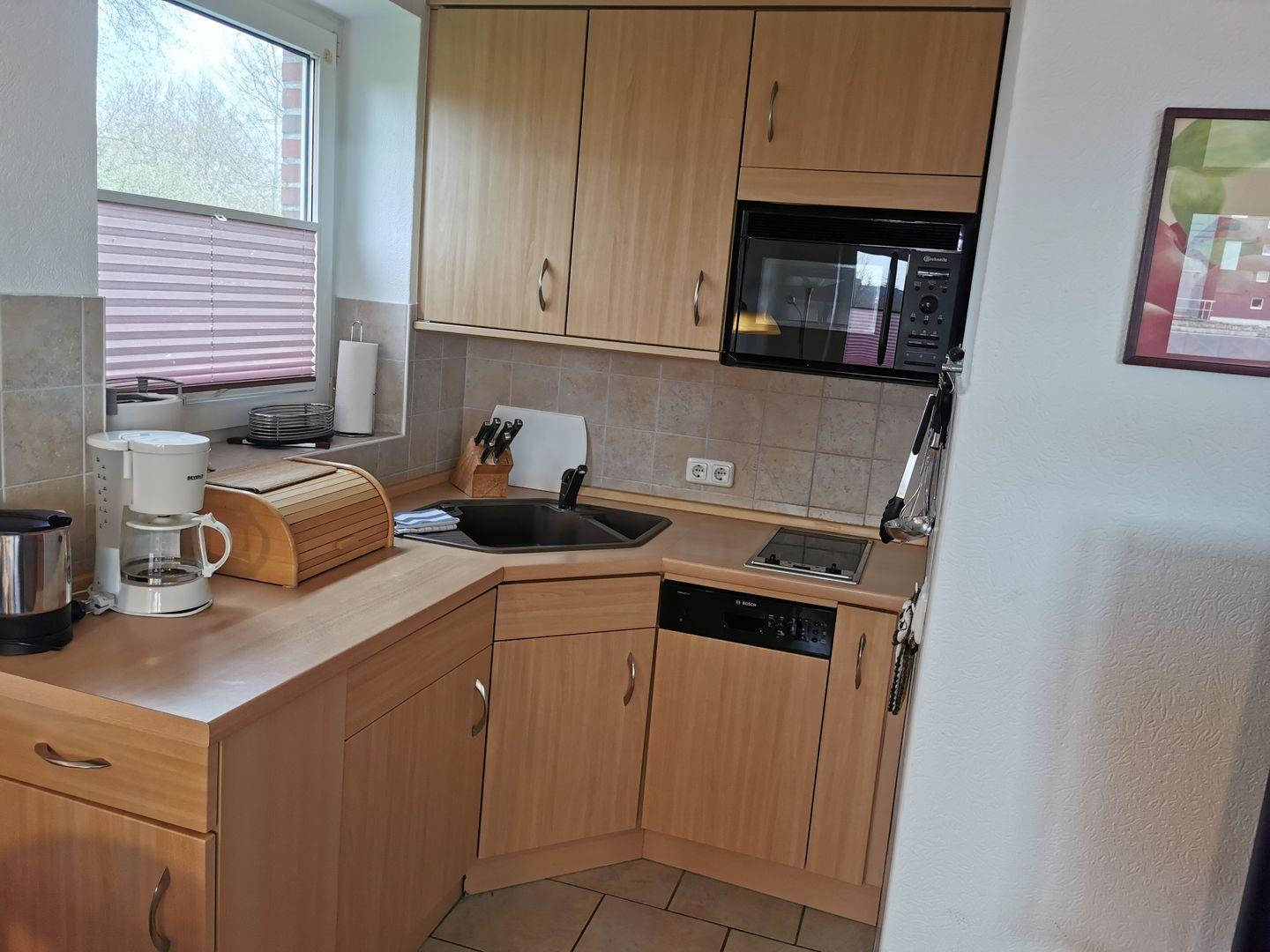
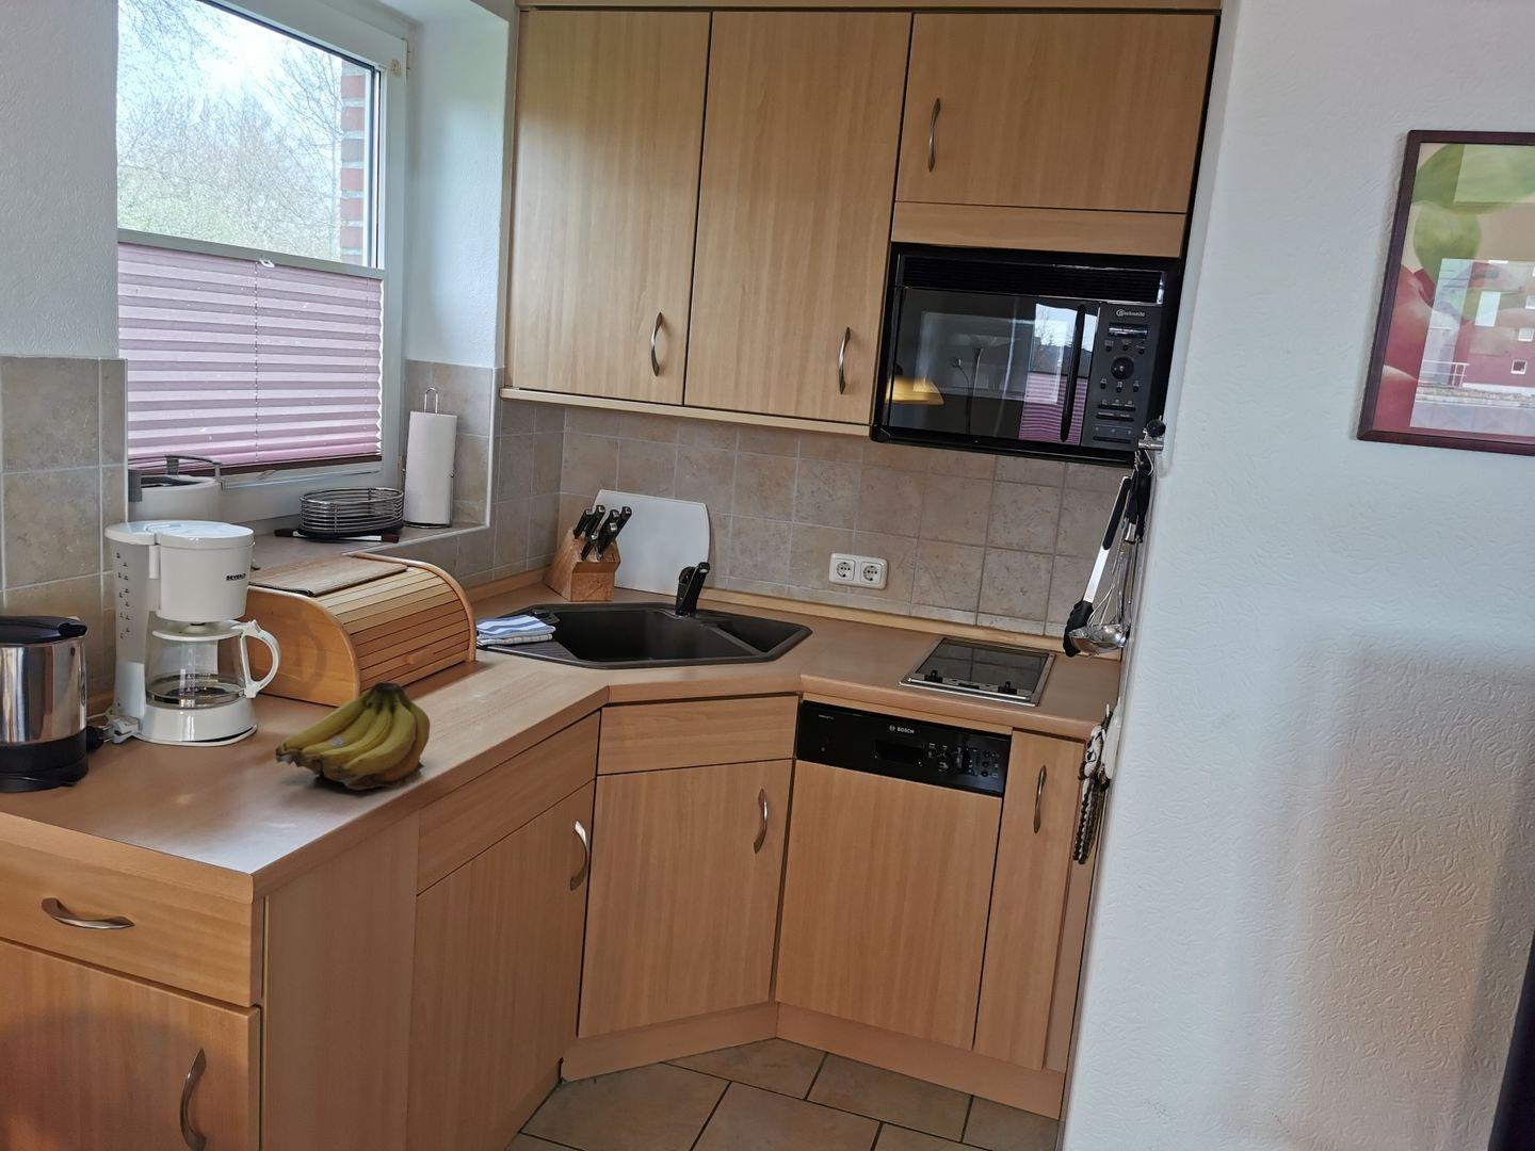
+ fruit [274,681,430,791]
